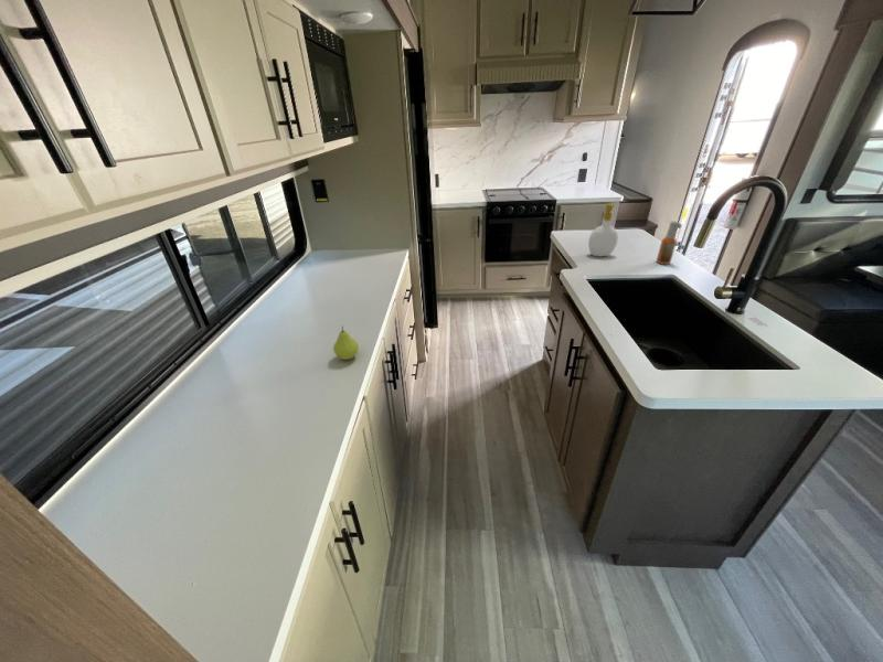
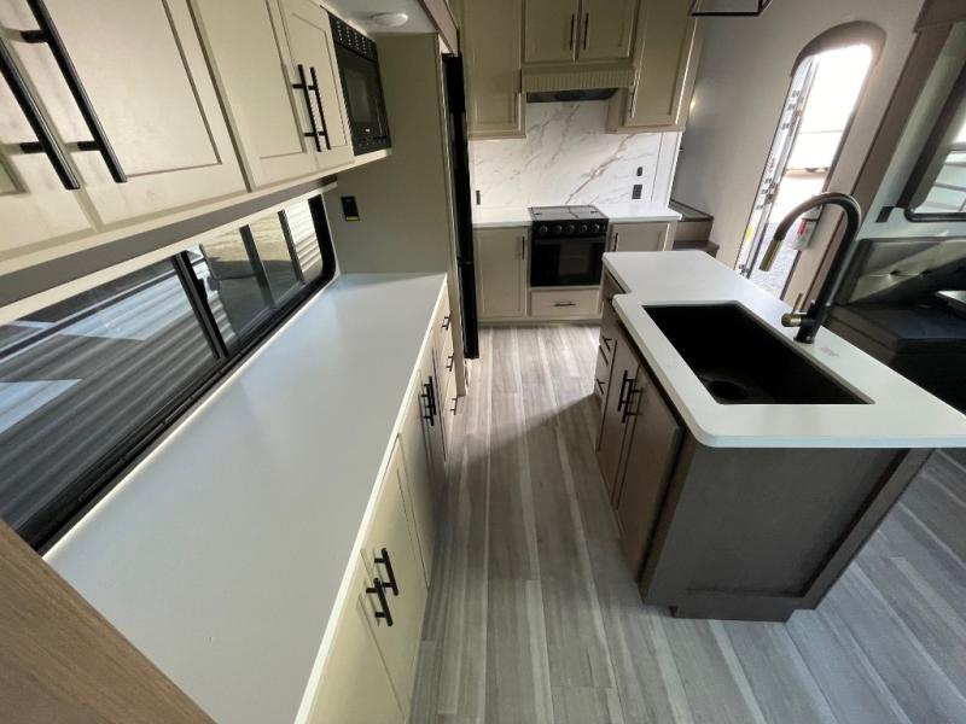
- fruit [332,325,360,361]
- soap bottle [587,203,619,257]
- spray bottle [656,221,683,266]
